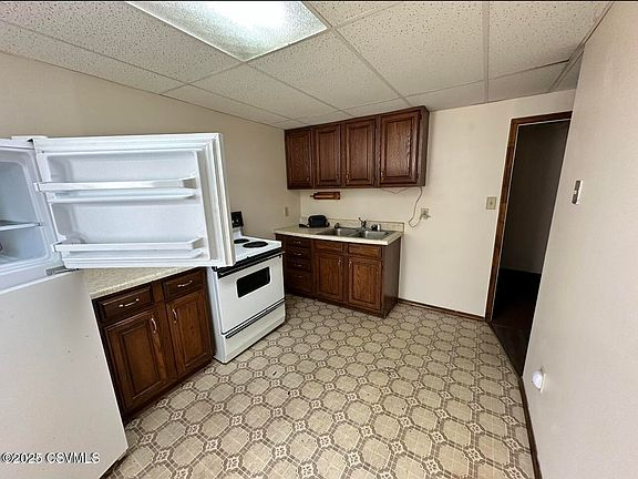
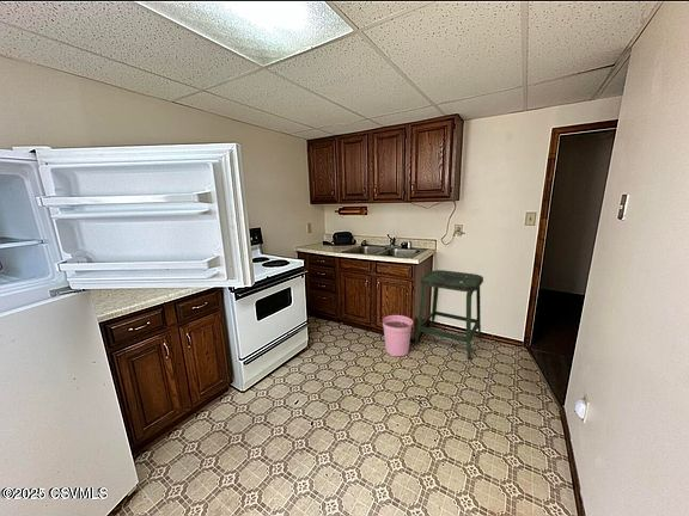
+ stool [414,269,484,361]
+ plant pot [382,314,414,357]
